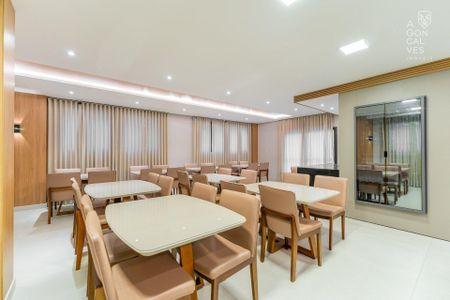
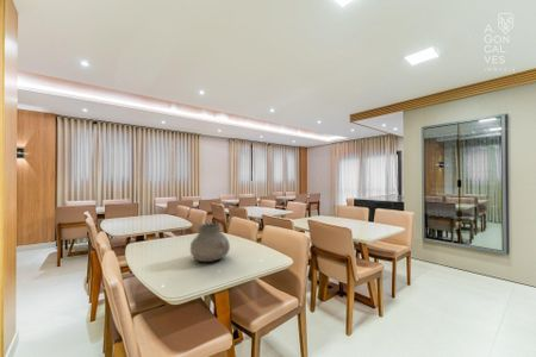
+ vase [189,223,231,263]
